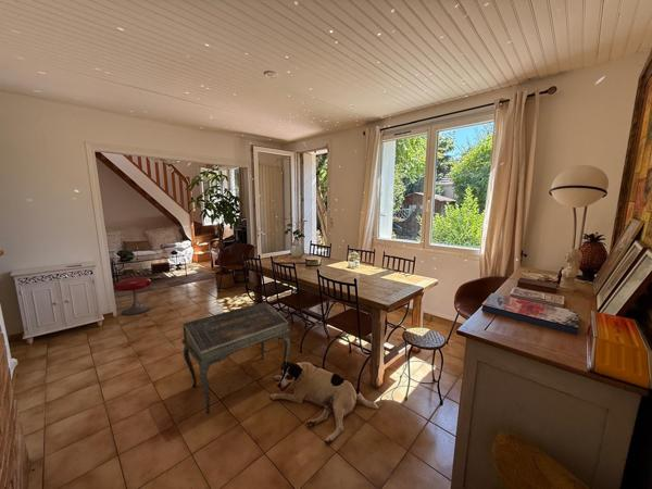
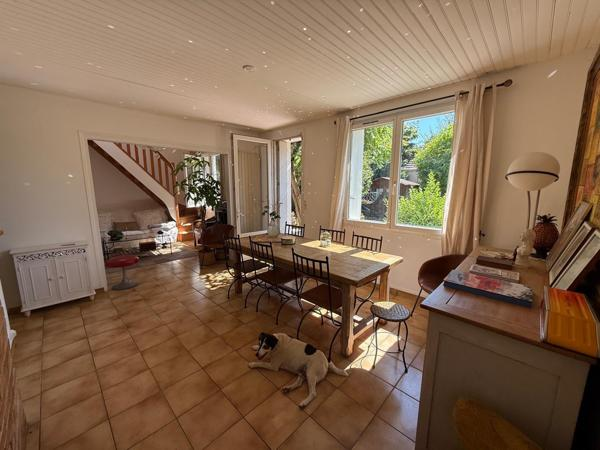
- writing desk [180,302,291,415]
